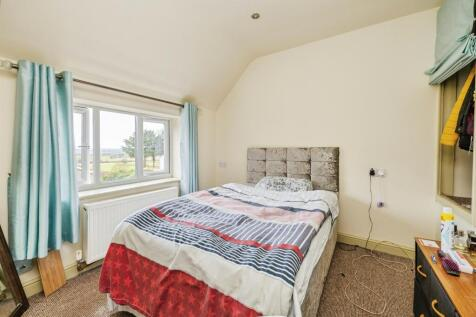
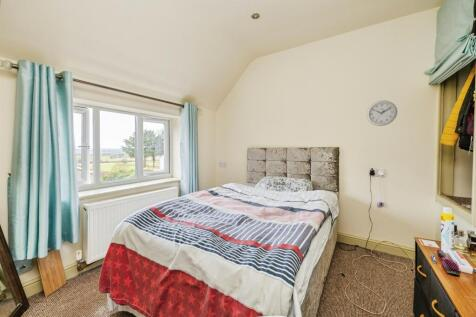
+ wall clock [366,100,398,127]
